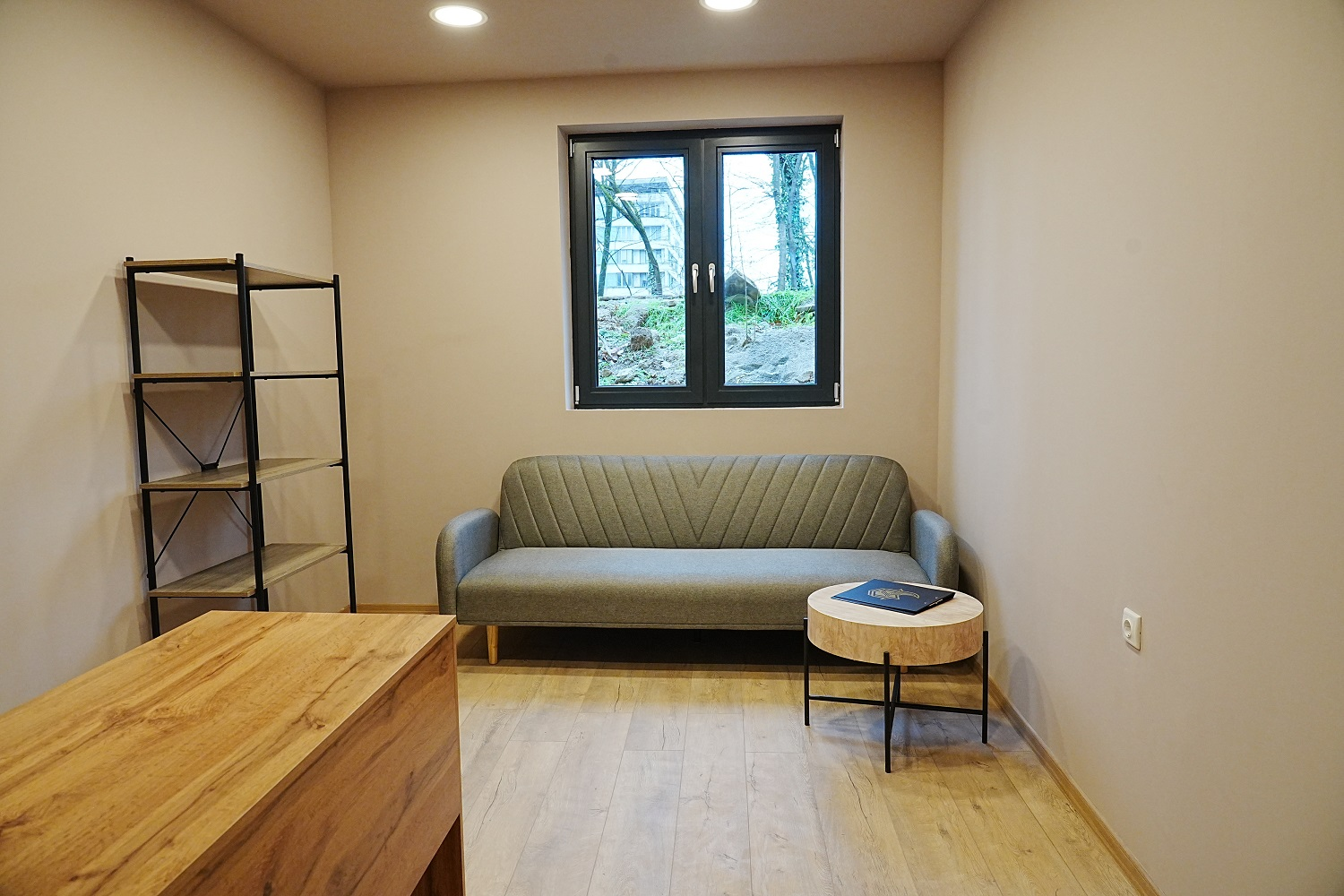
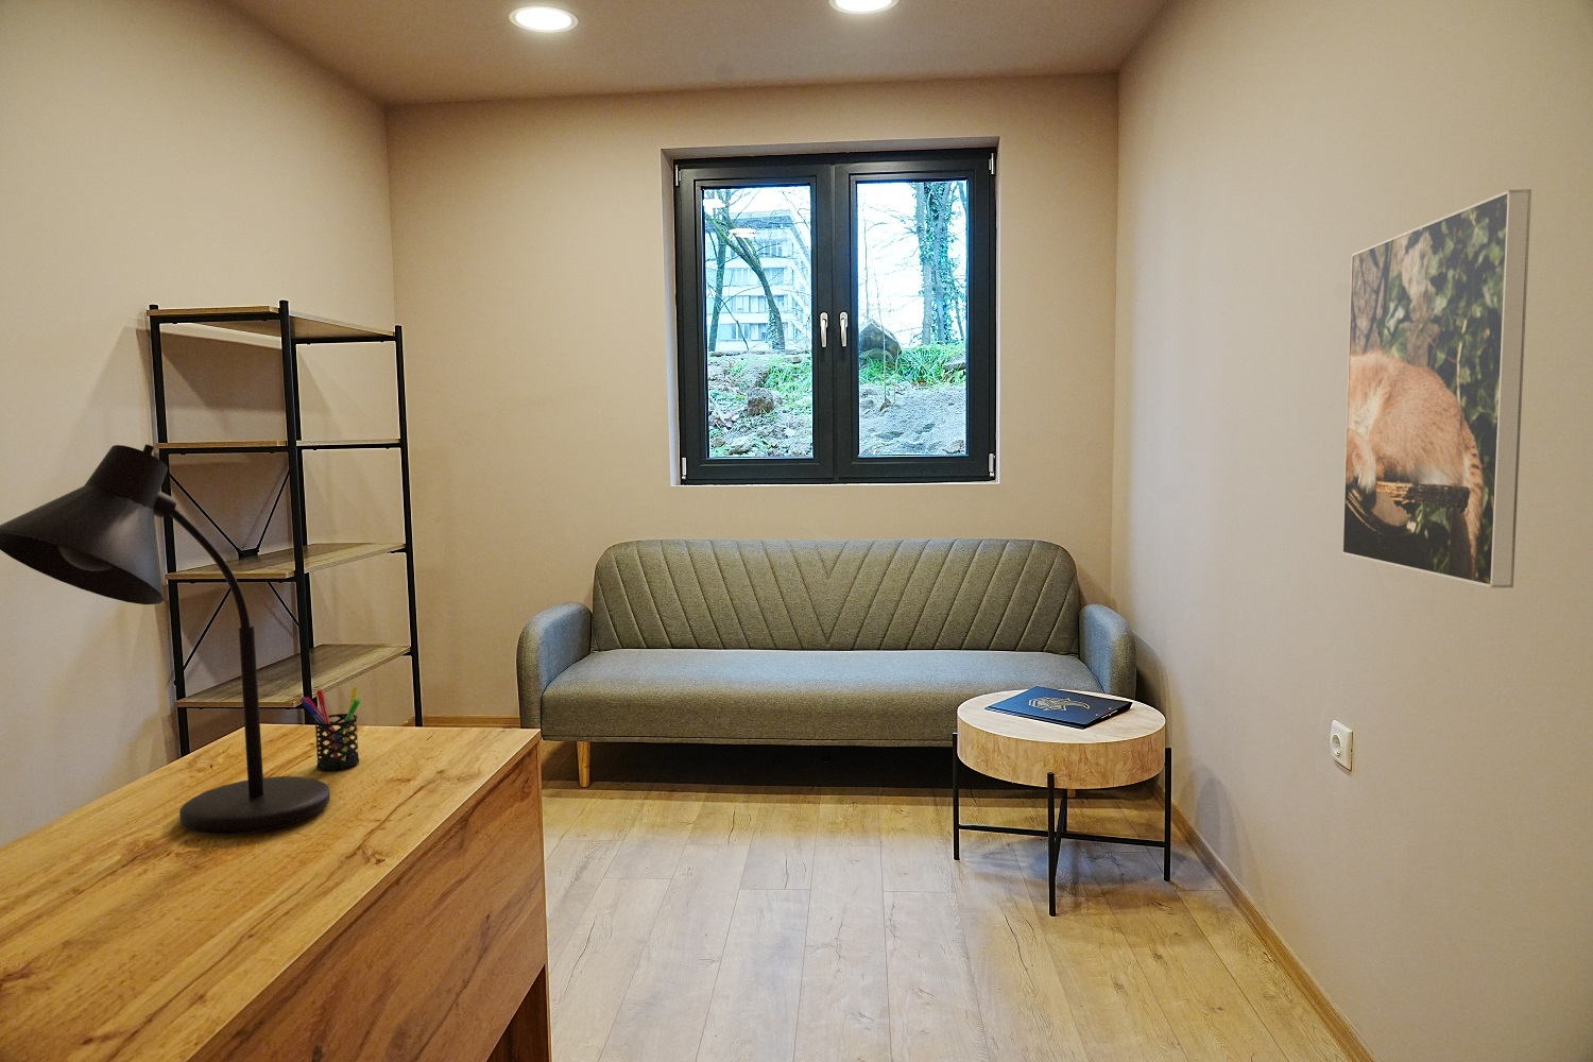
+ desk lamp [0,444,332,836]
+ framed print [1342,188,1533,588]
+ pen holder [301,687,362,770]
